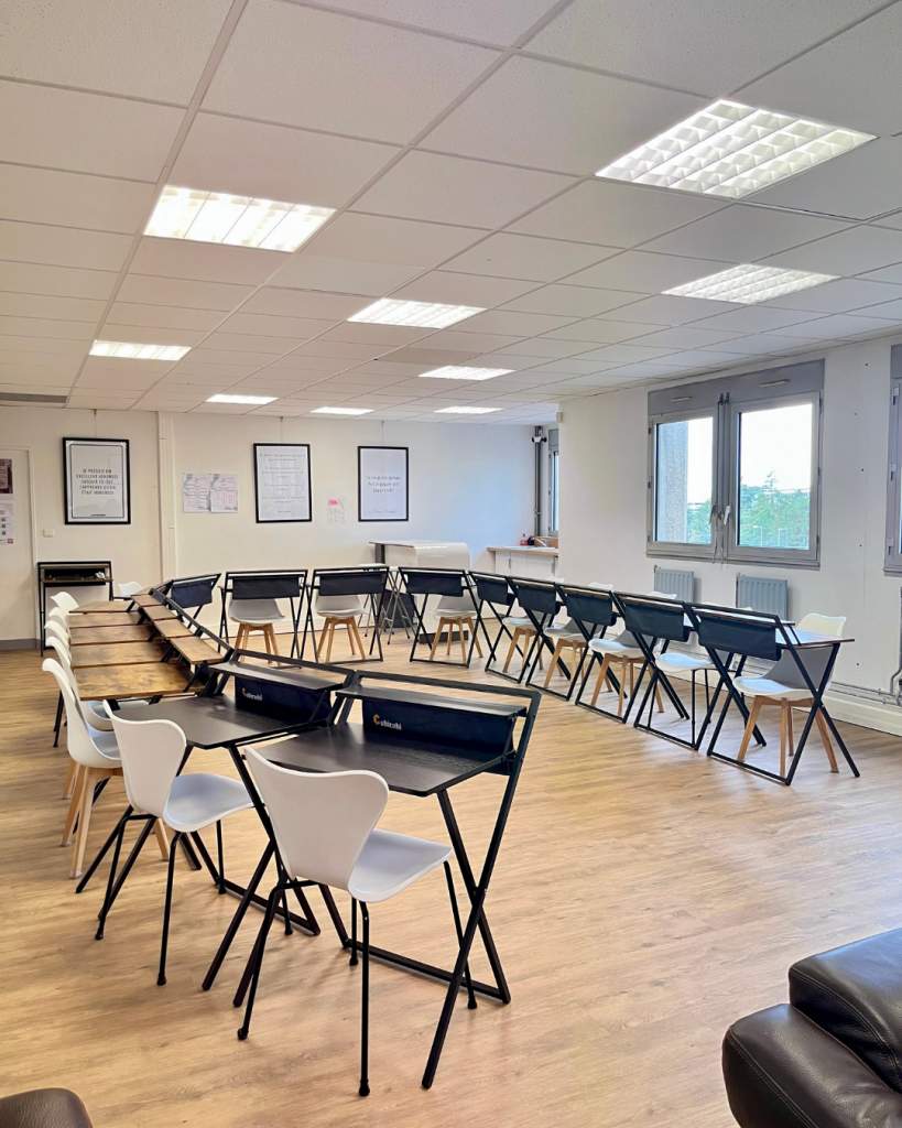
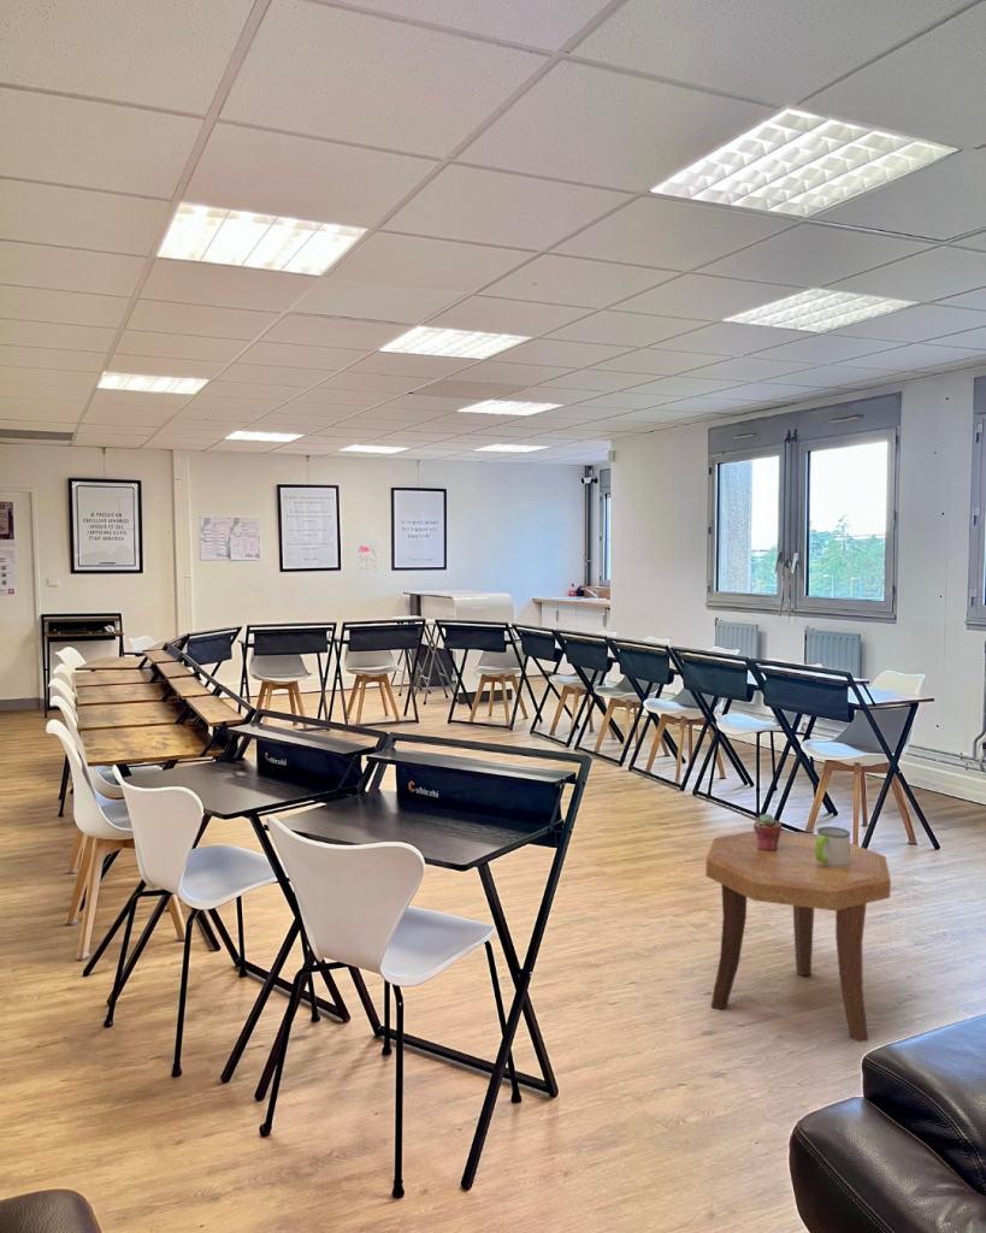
+ potted succulent [752,813,783,851]
+ side table [704,830,892,1043]
+ mug [816,825,851,867]
